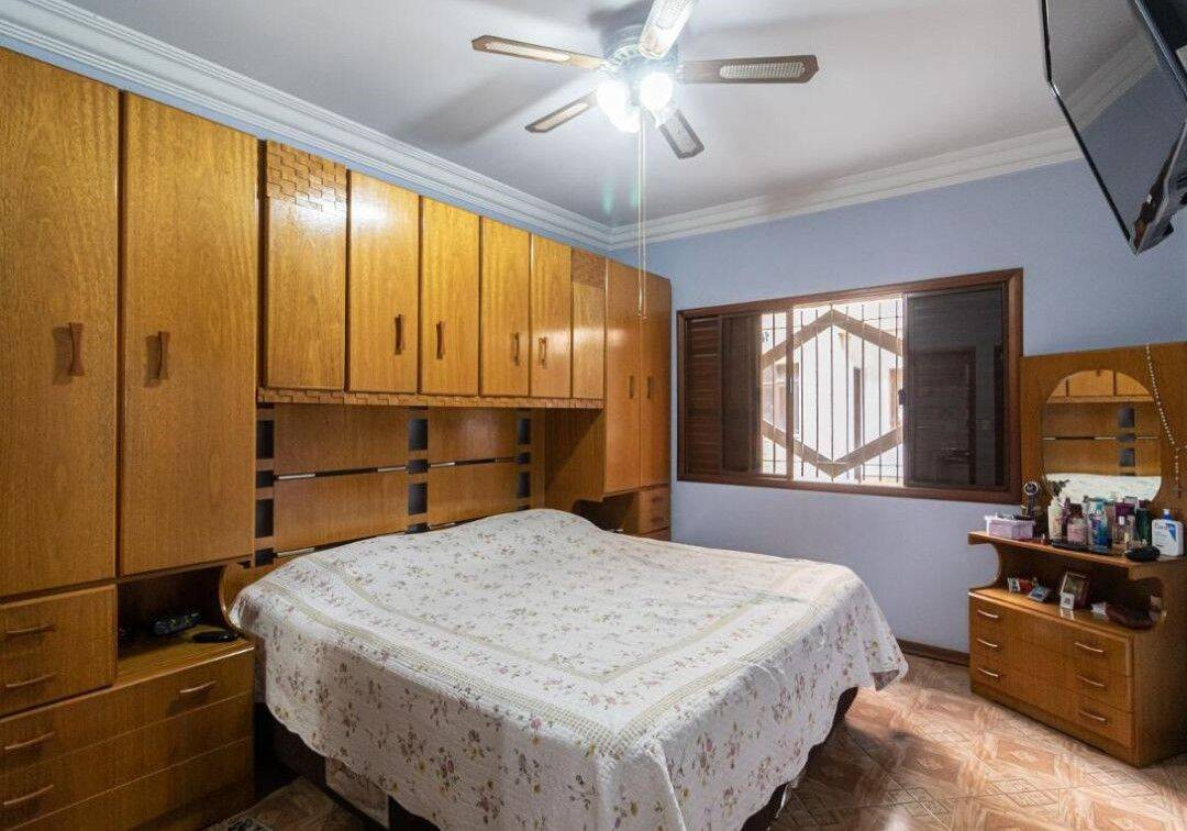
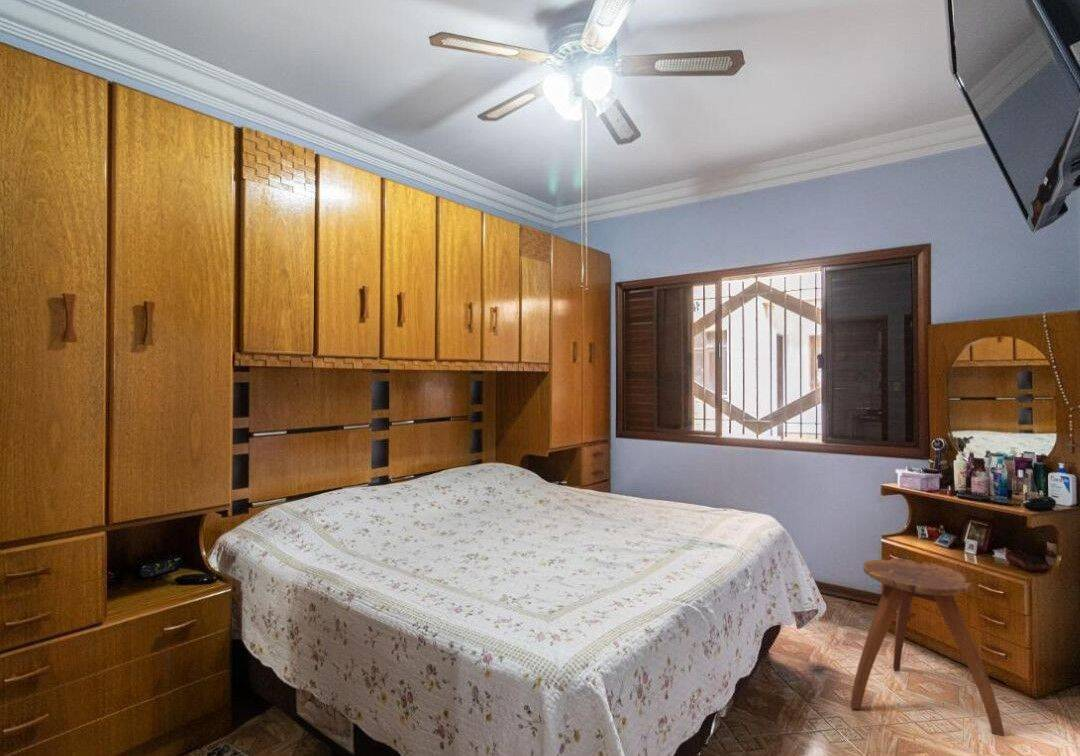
+ stool [850,557,1005,737]
